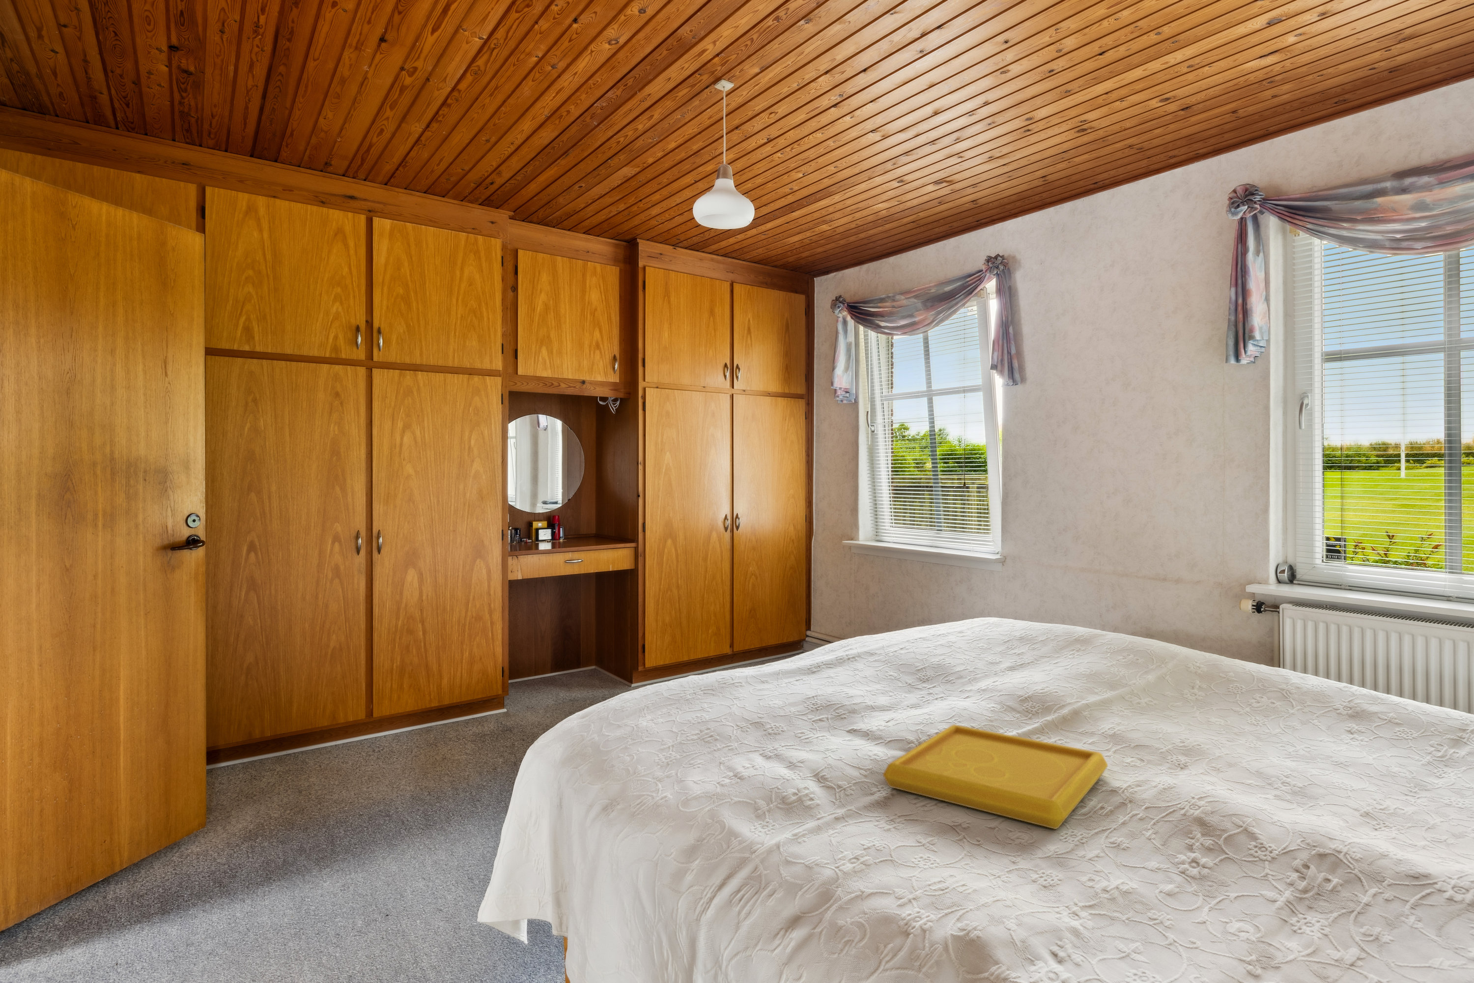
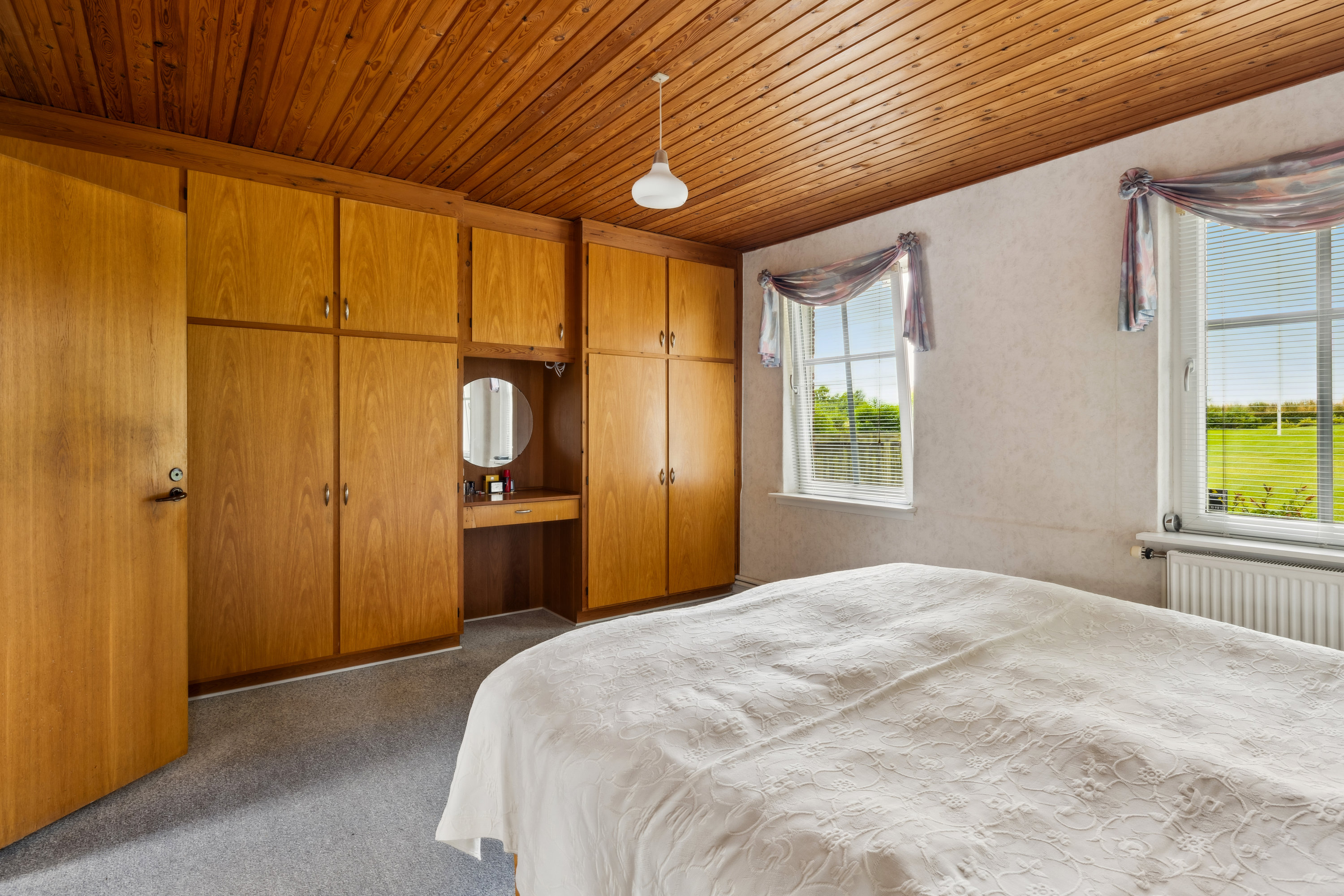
- serving tray [883,724,1109,829]
